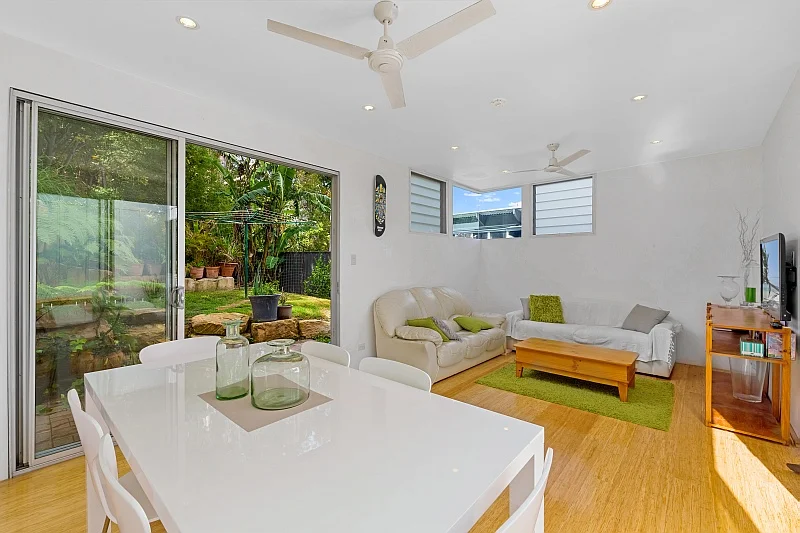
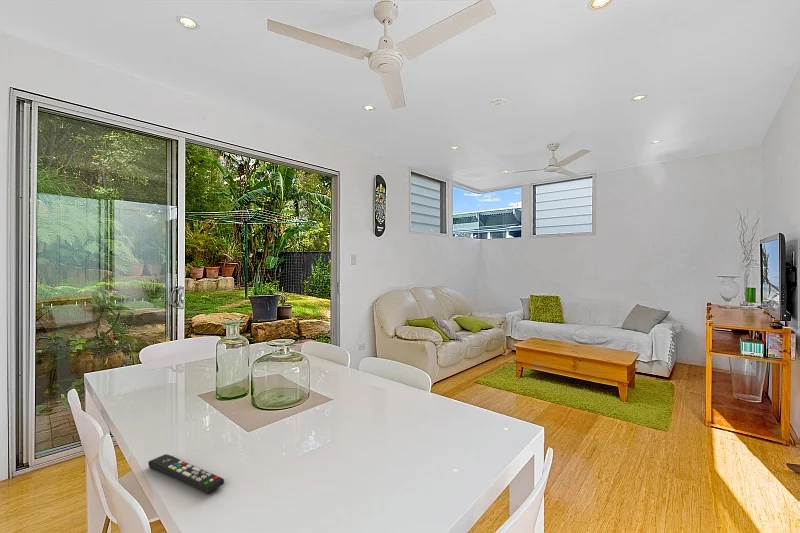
+ remote control [147,453,225,494]
